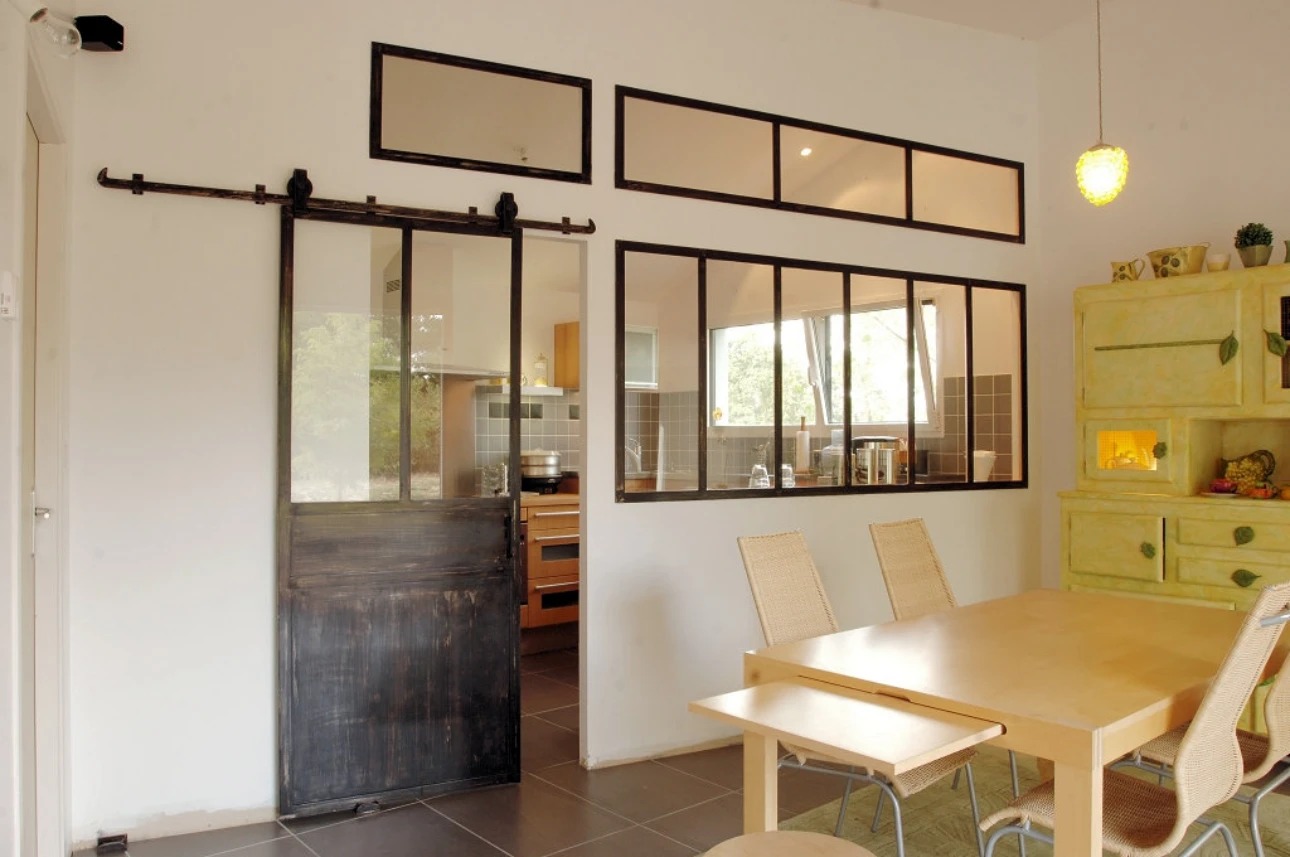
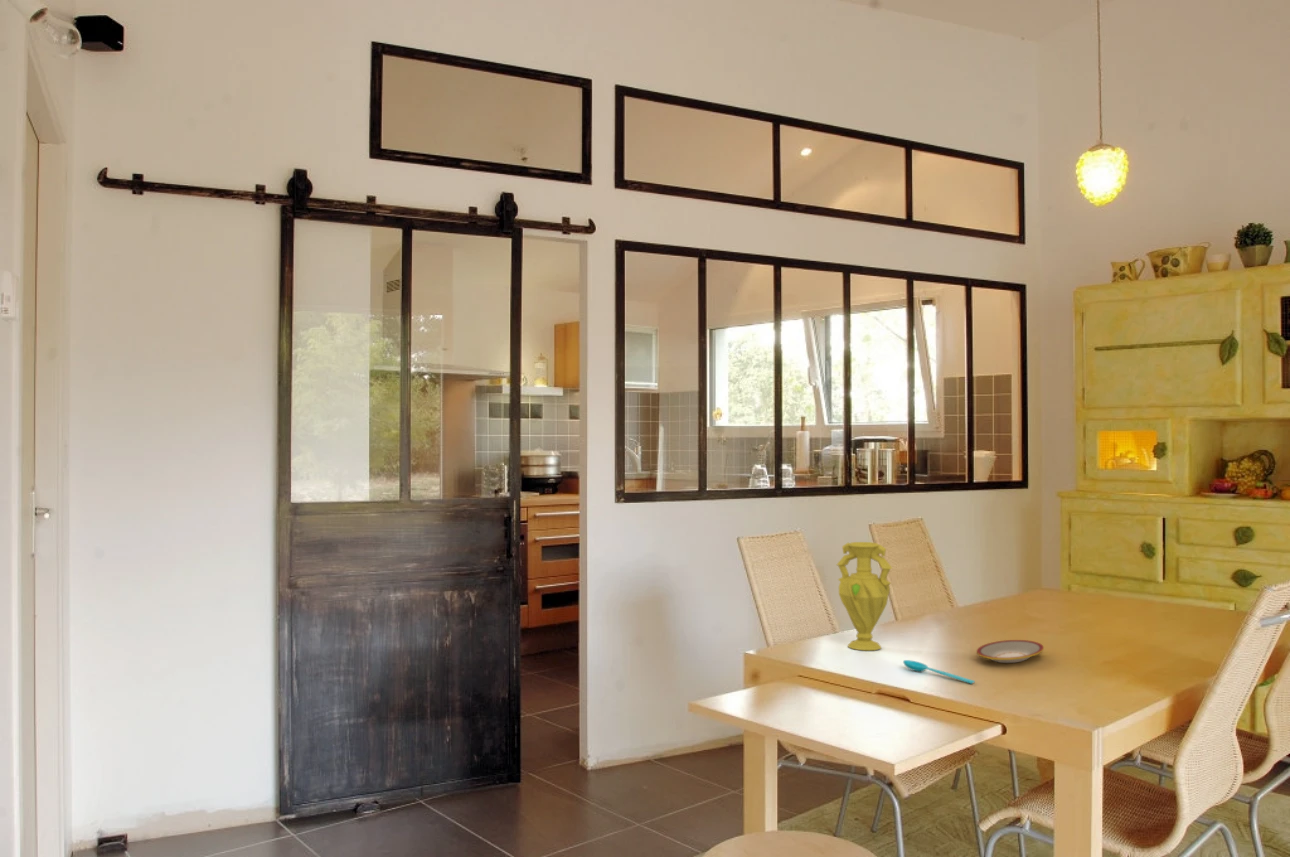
+ plate [976,639,1045,664]
+ spoon [902,659,976,684]
+ vase [836,541,893,651]
